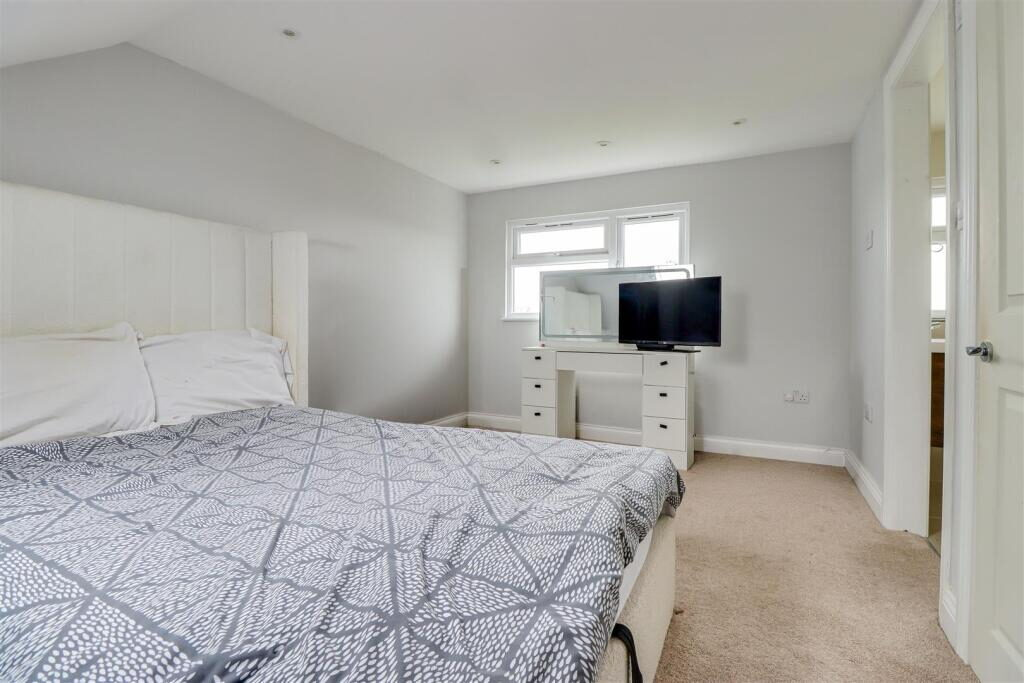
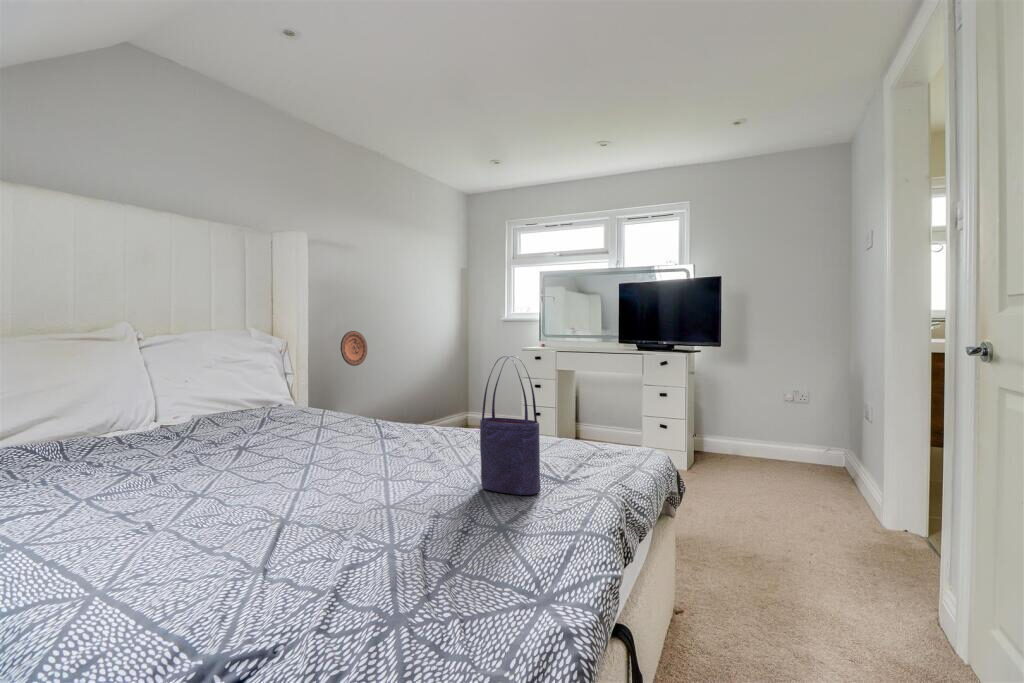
+ tote bag [479,355,541,496]
+ decorative plate [339,330,368,367]
